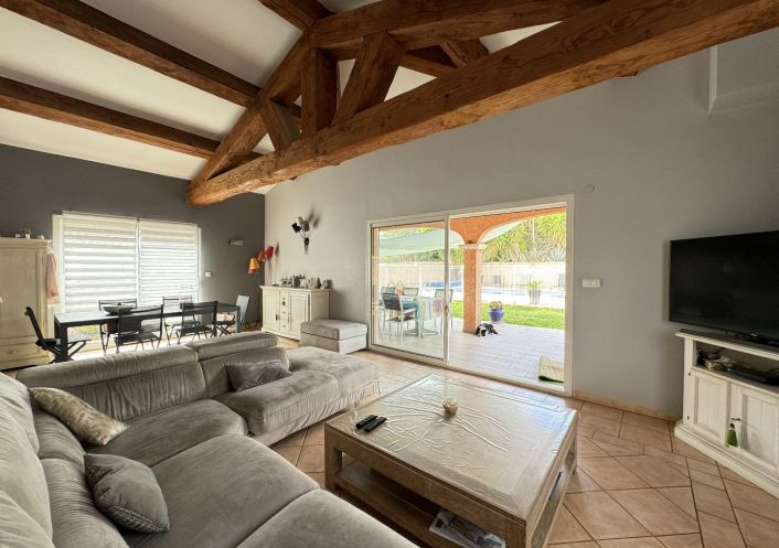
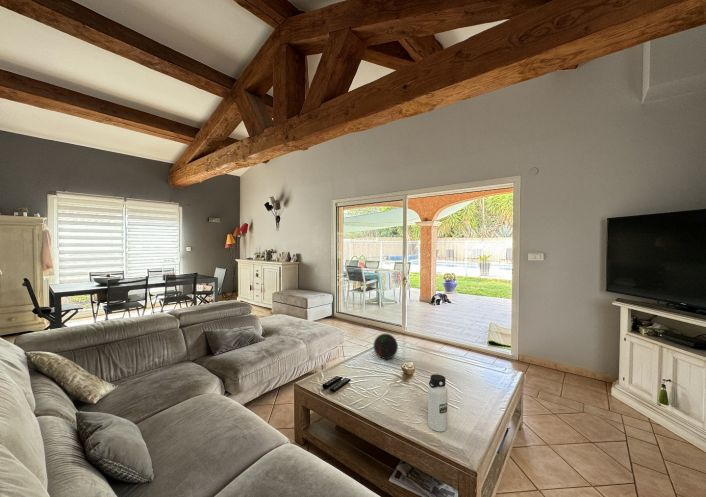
+ decorative orb [373,333,399,360]
+ water bottle [427,373,448,433]
